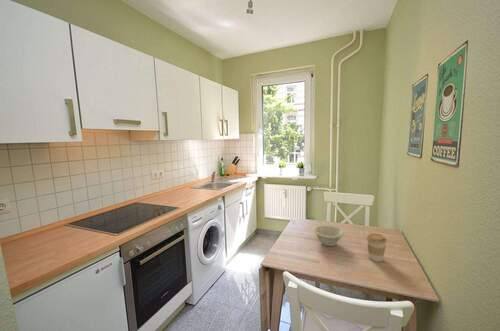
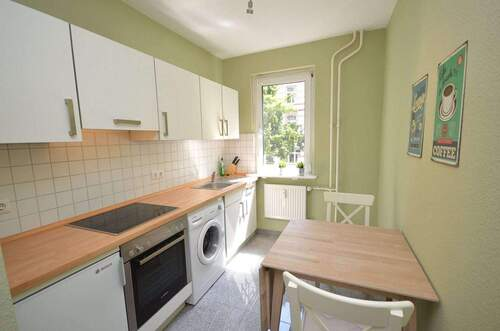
- bowl [313,225,345,247]
- coffee cup [366,233,387,263]
